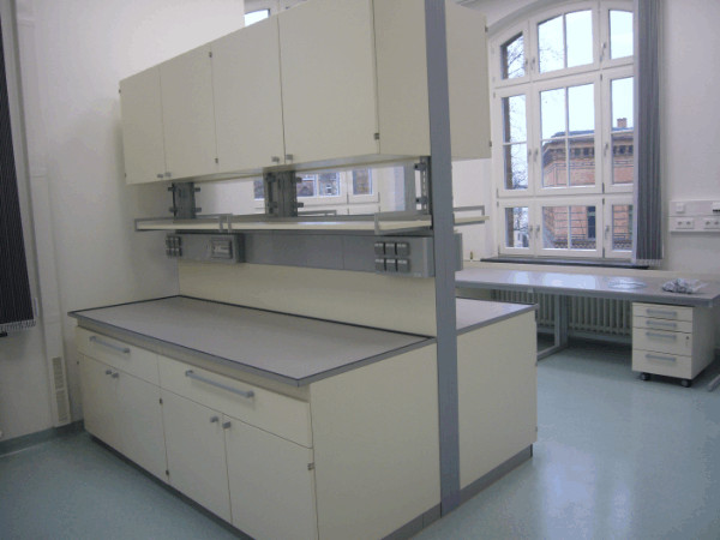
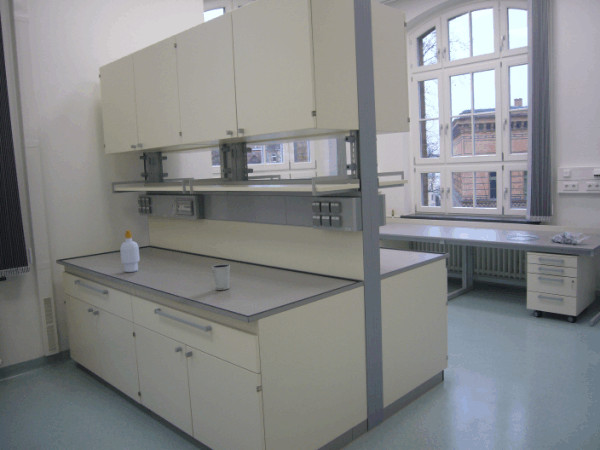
+ dixie cup [211,263,231,291]
+ soap bottle [119,229,141,273]
